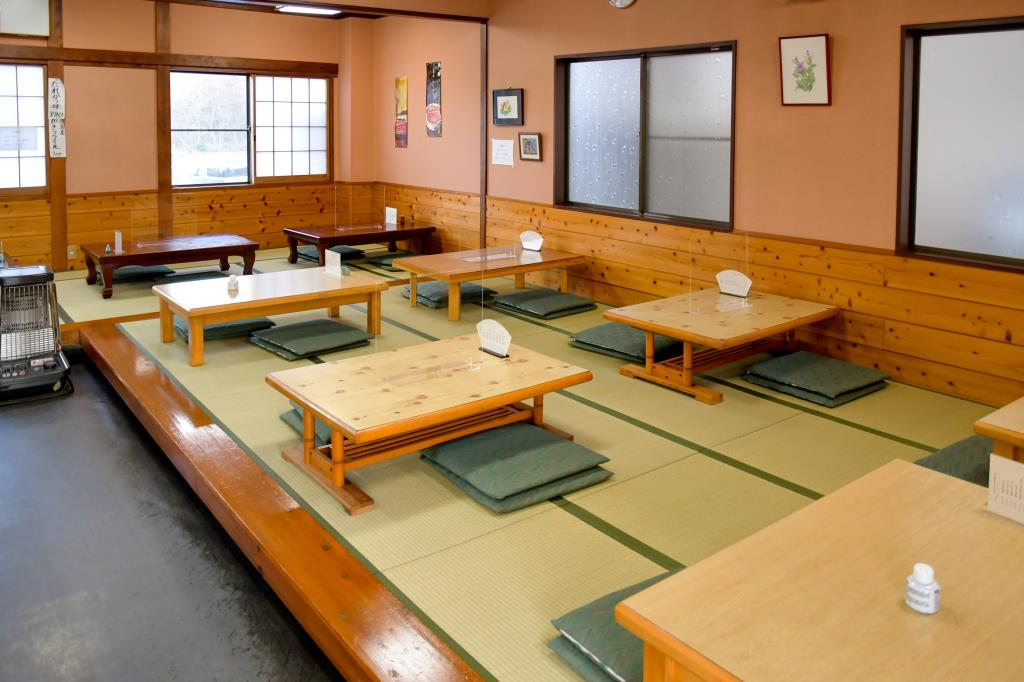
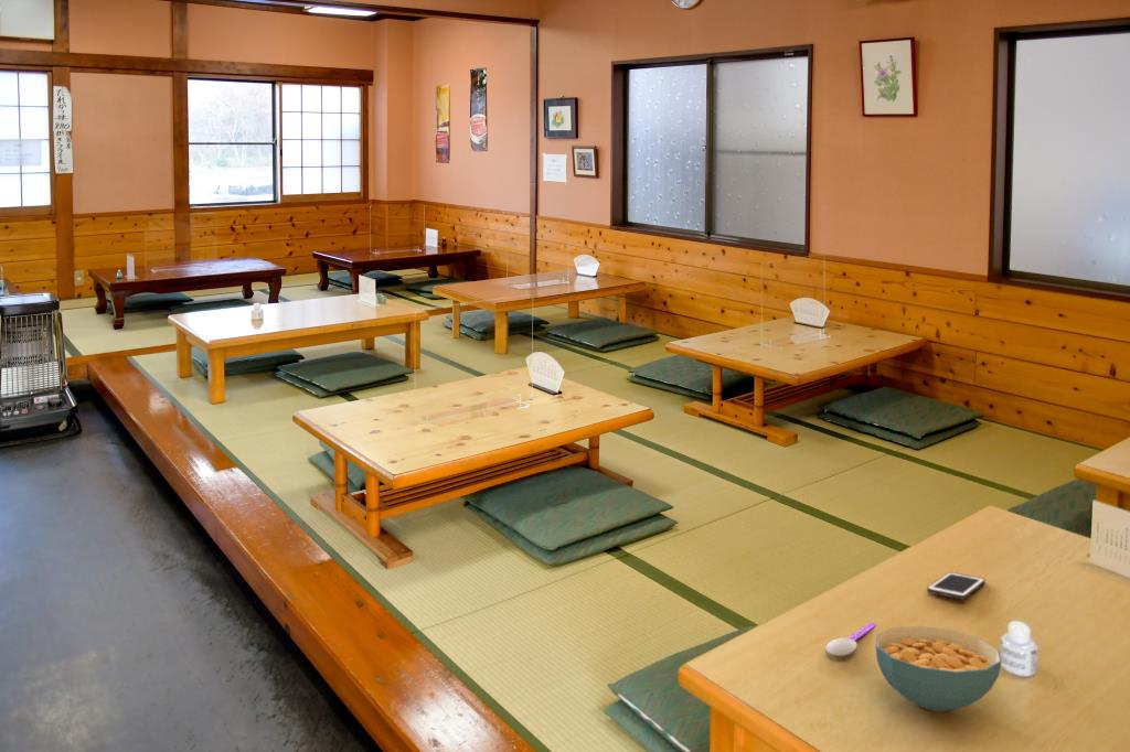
+ spoon [824,622,877,657]
+ cereal bowl [875,625,1003,712]
+ cell phone [926,571,985,601]
